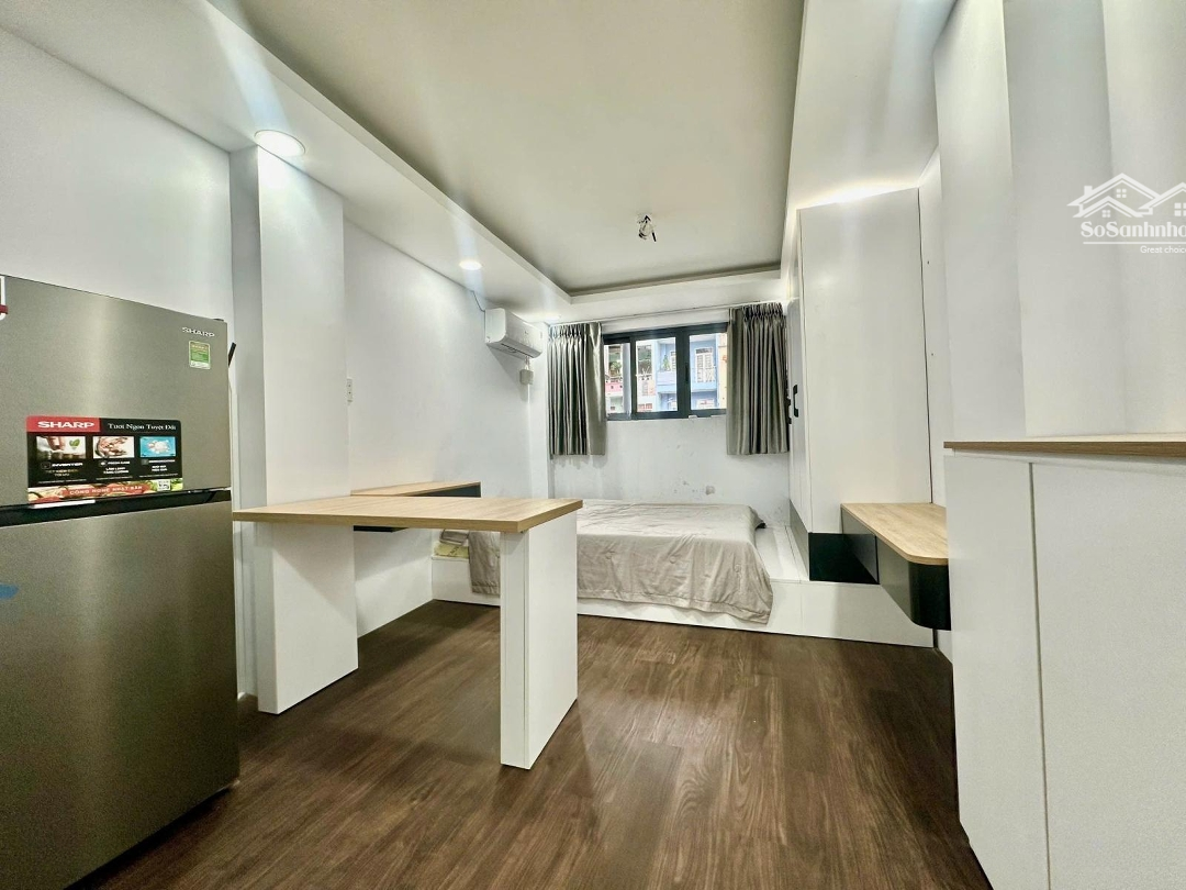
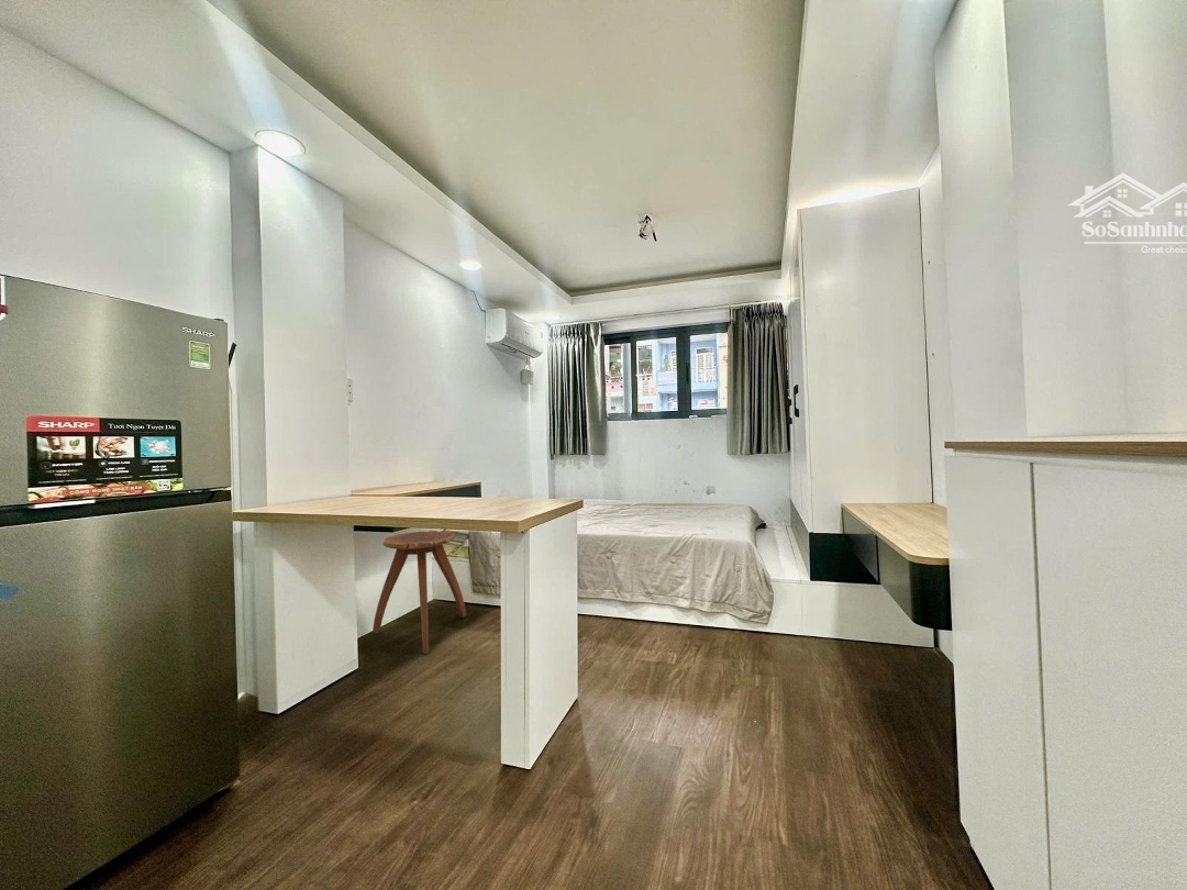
+ stool [371,530,467,655]
